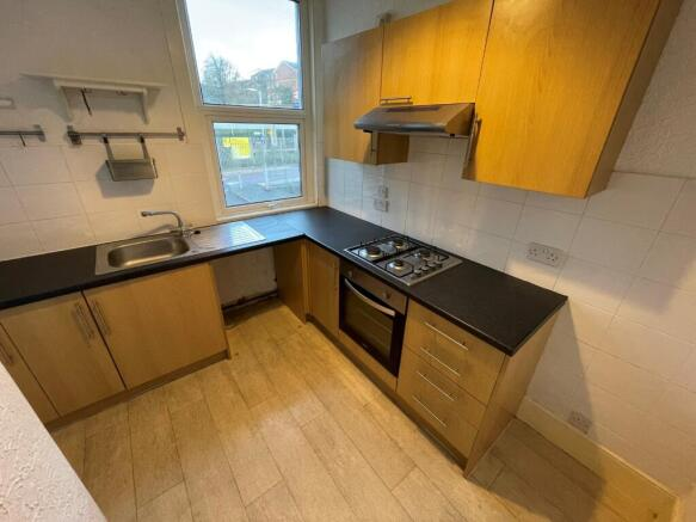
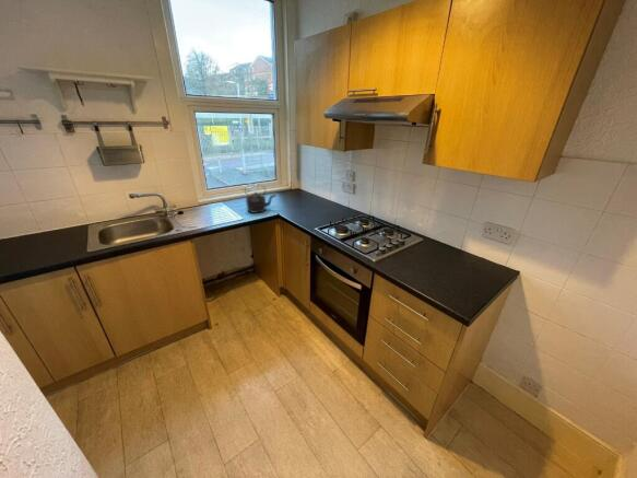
+ kettle [244,184,276,214]
